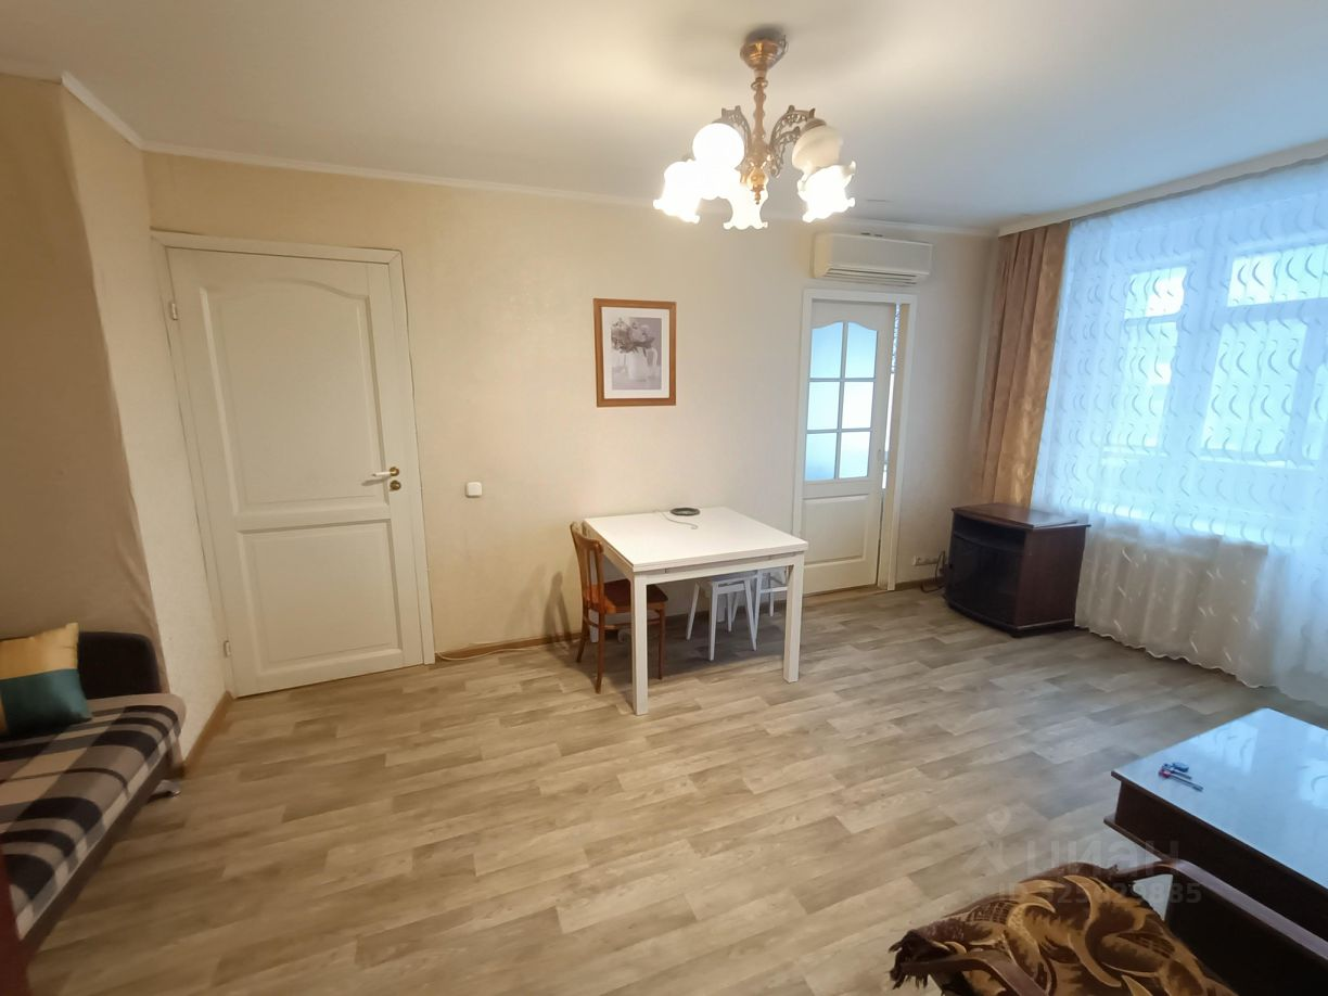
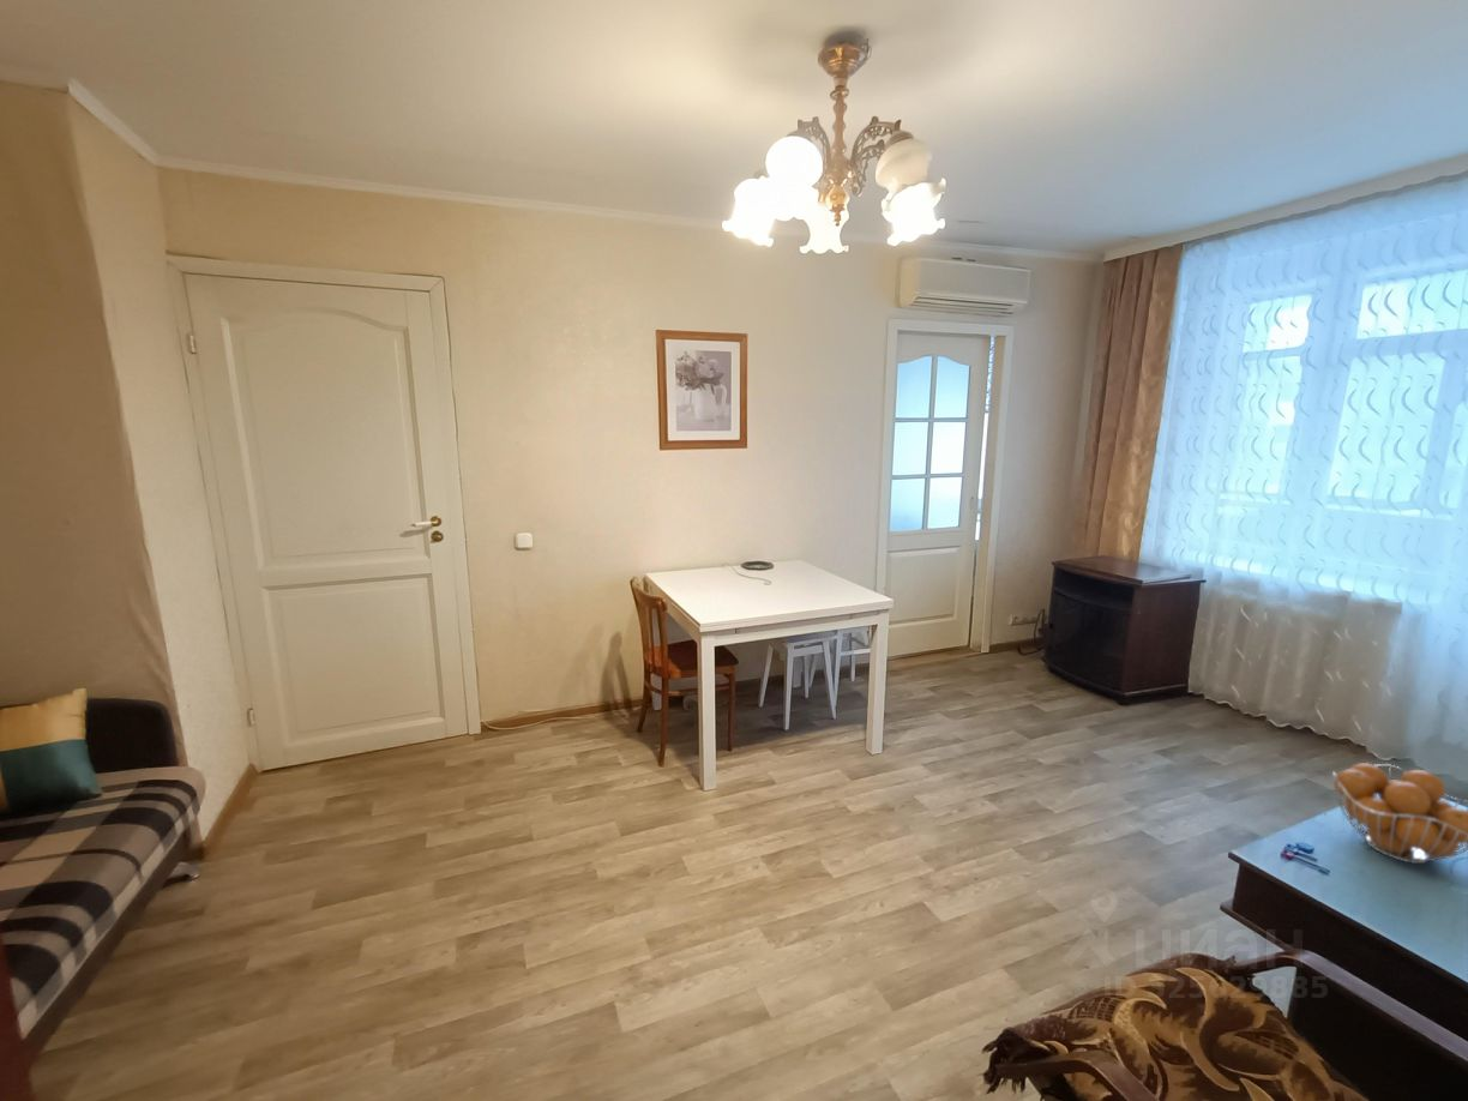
+ fruit basket [1331,762,1468,865]
